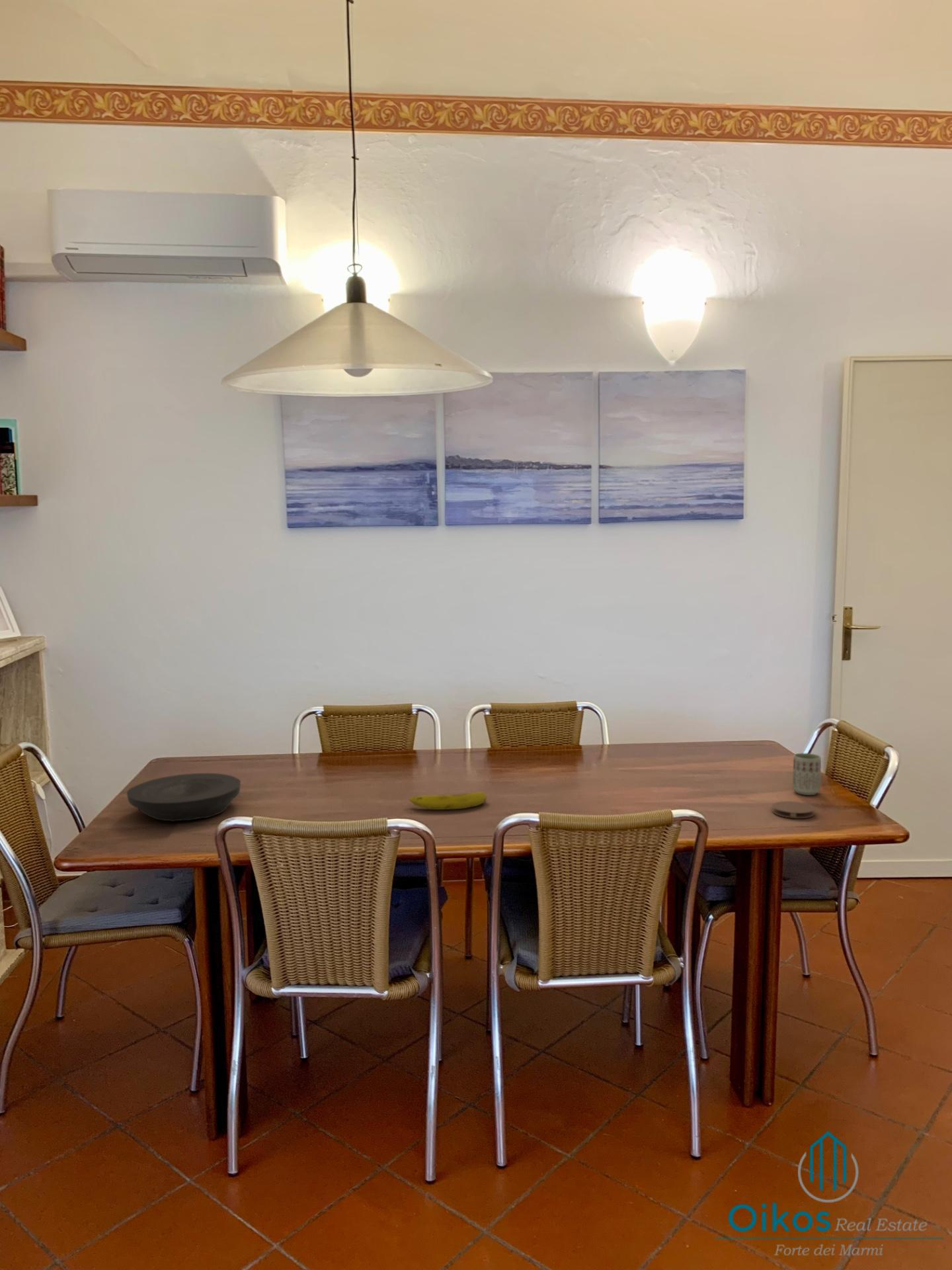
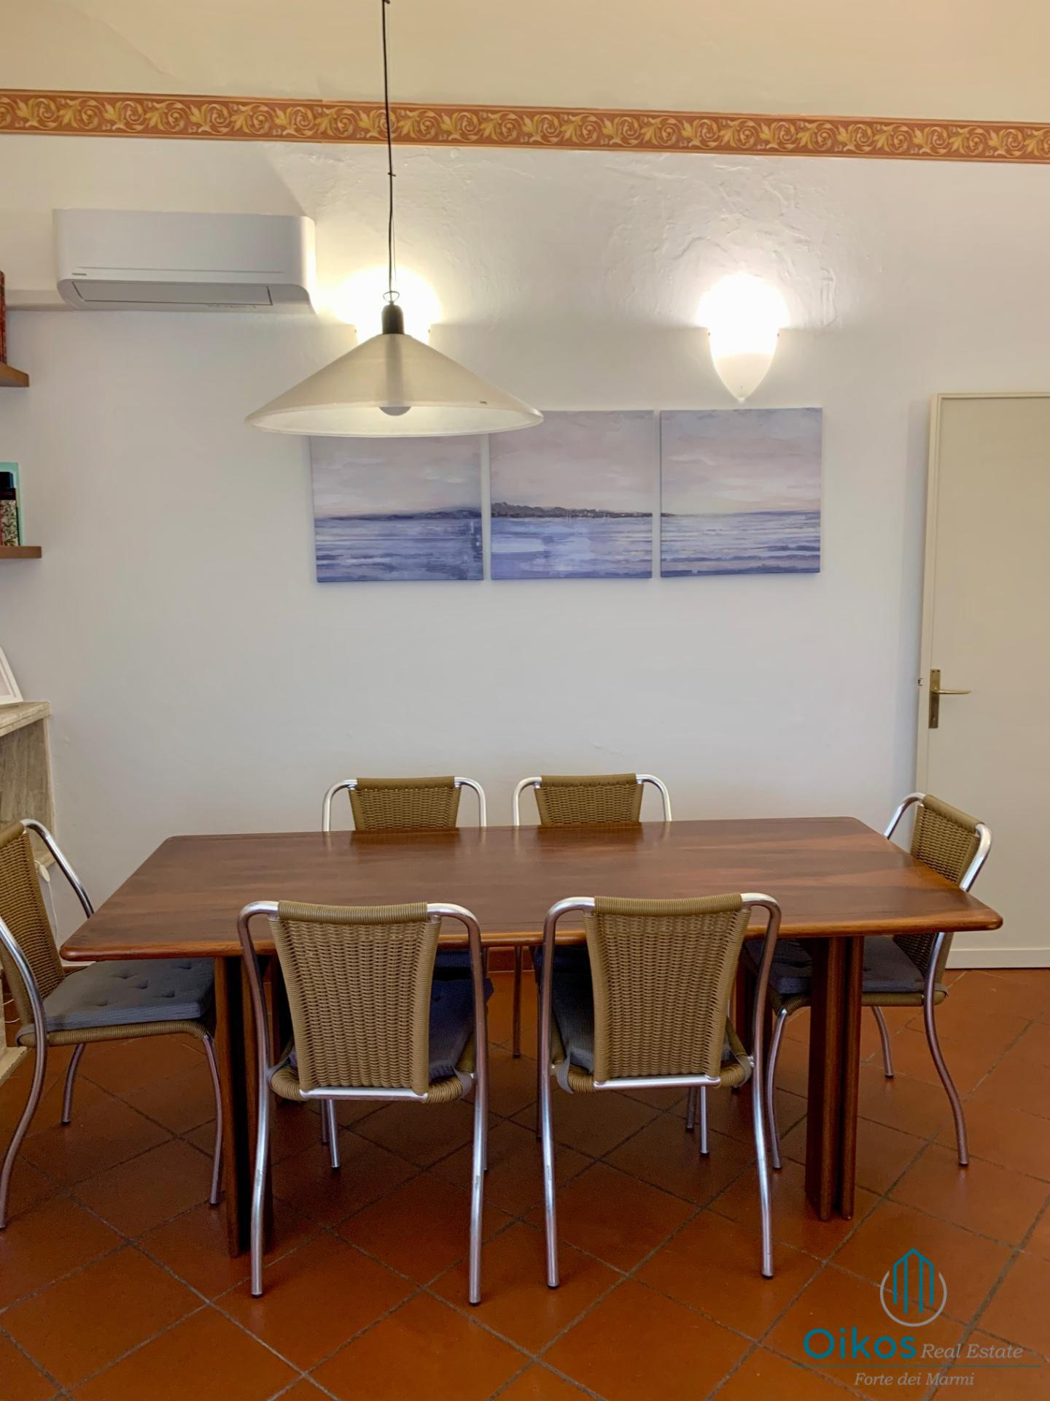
- coaster [772,800,815,819]
- fruit [408,791,488,810]
- plate [126,773,241,822]
- cup [792,752,822,796]
